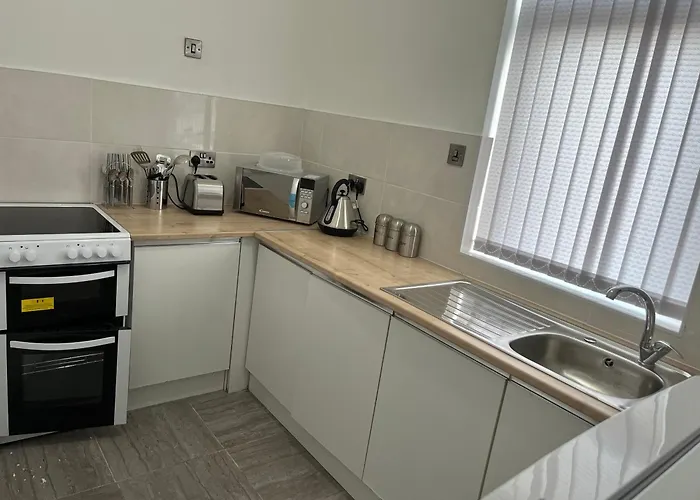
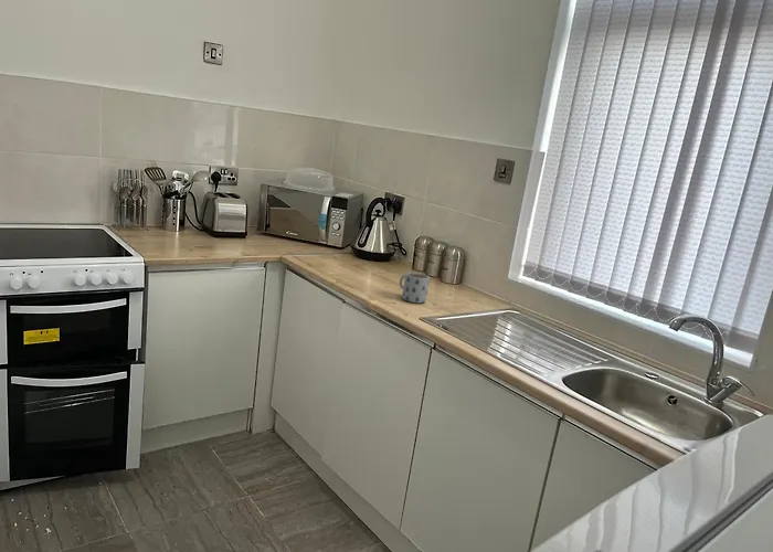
+ mug [399,272,431,304]
